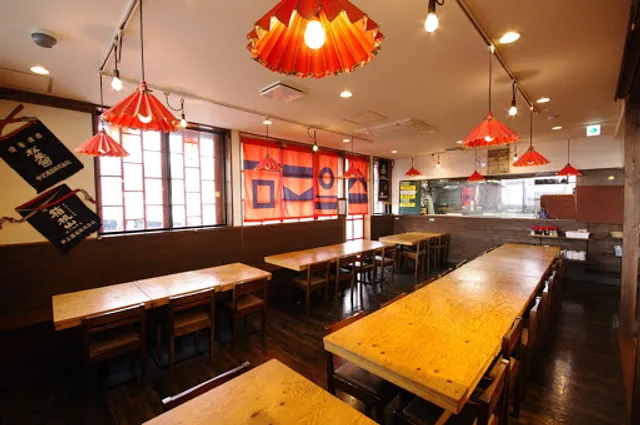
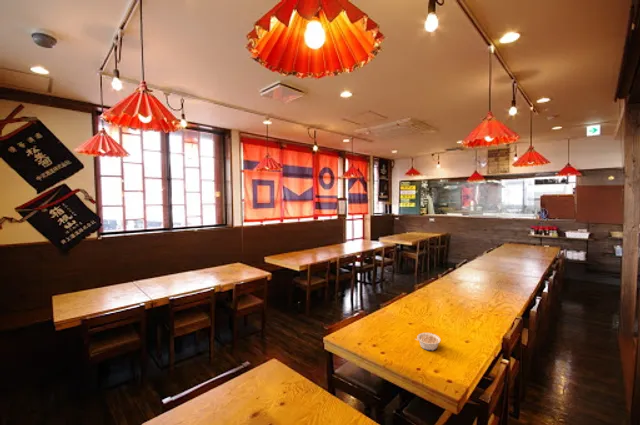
+ legume [414,332,442,352]
